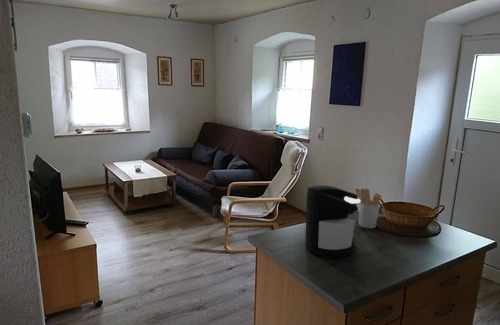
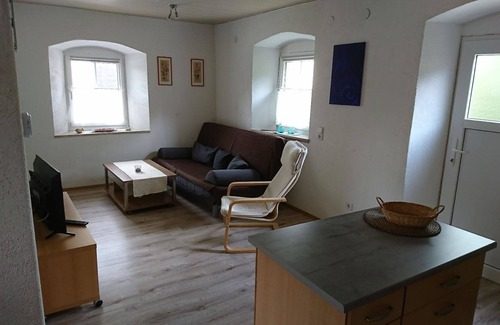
- coffee maker [304,184,361,259]
- utensil holder [354,187,383,229]
